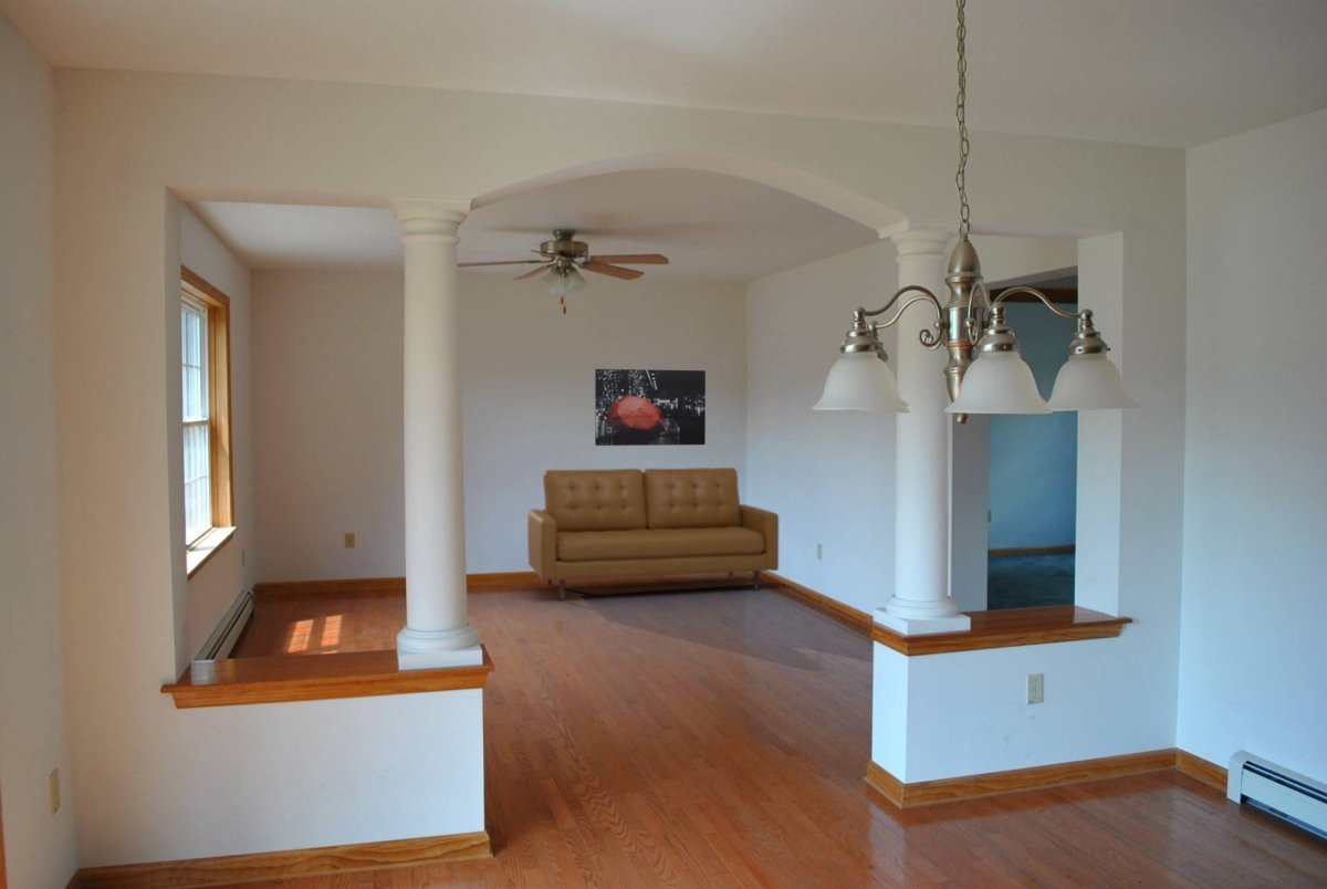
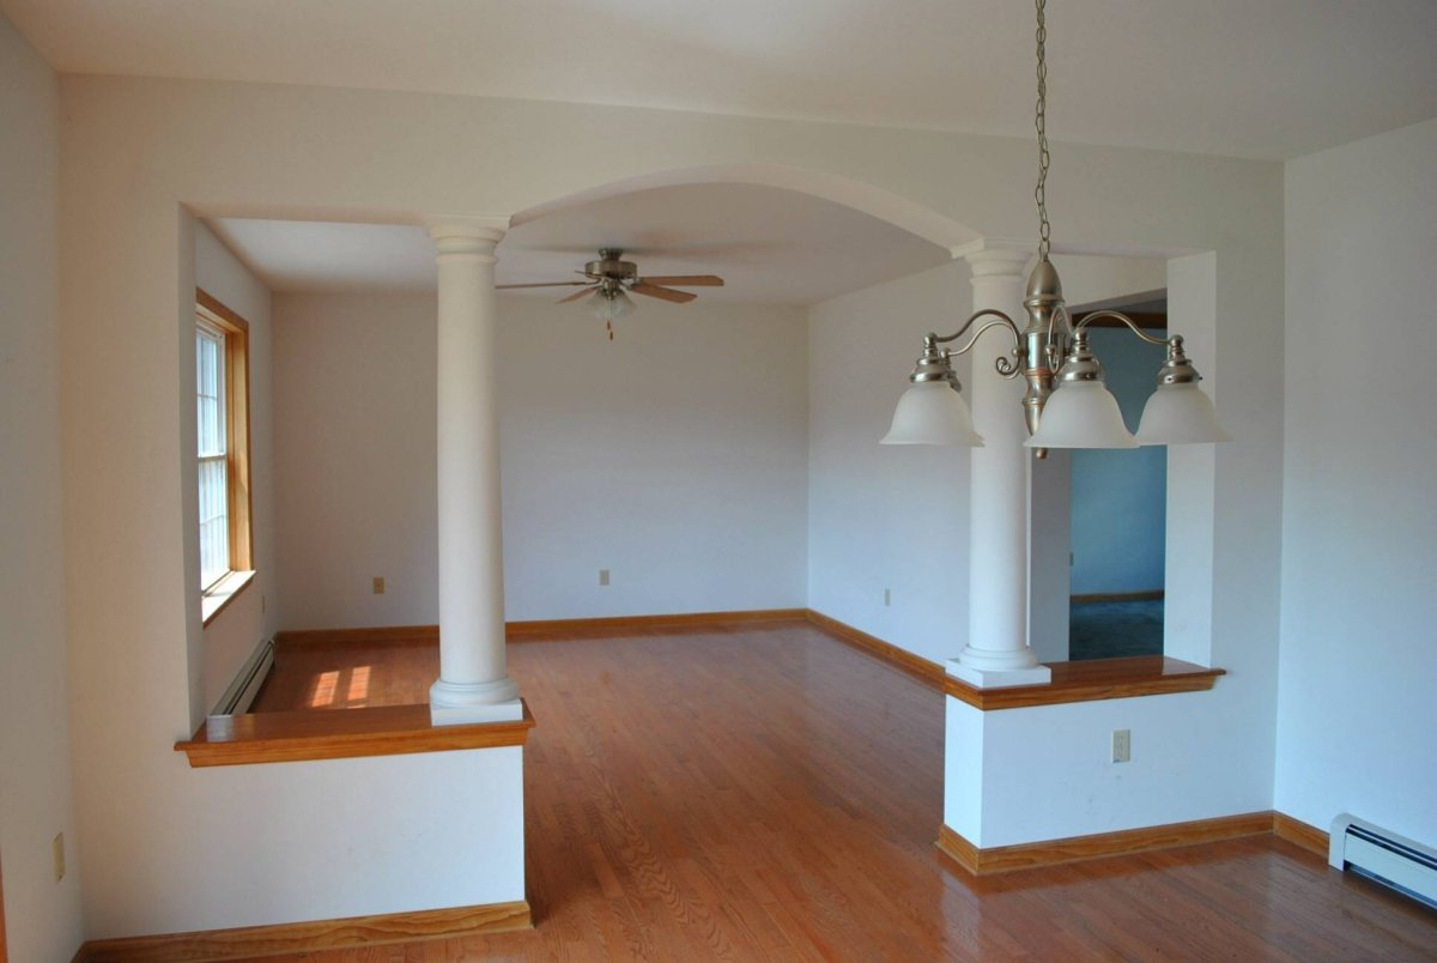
- wall art [594,368,707,447]
- sofa [526,467,780,600]
